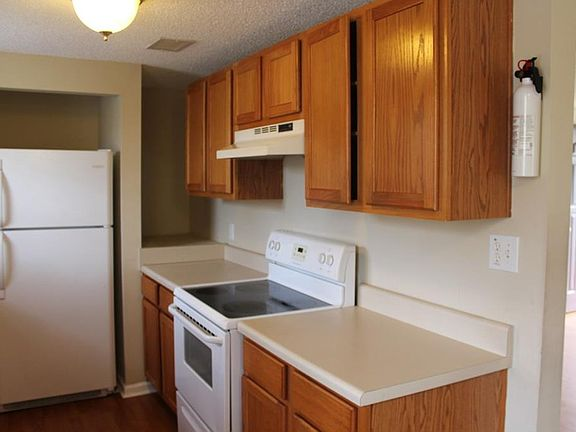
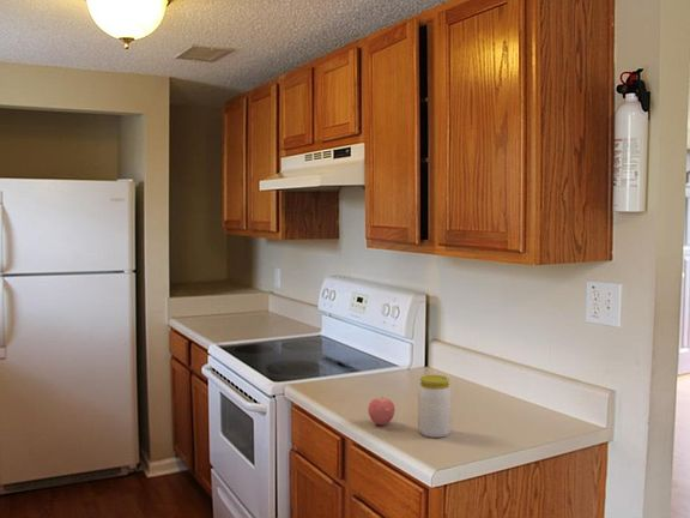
+ apple [367,396,397,427]
+ jar [417,374,452,439]
